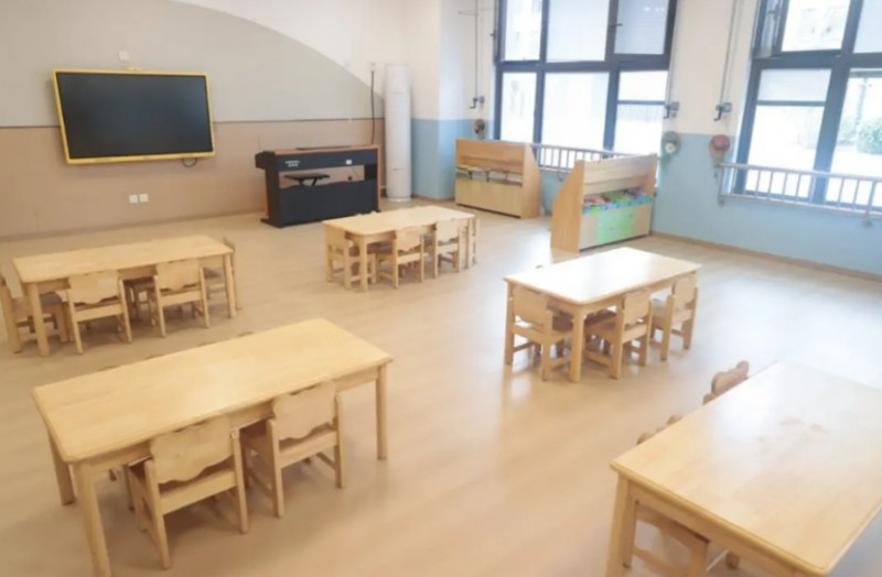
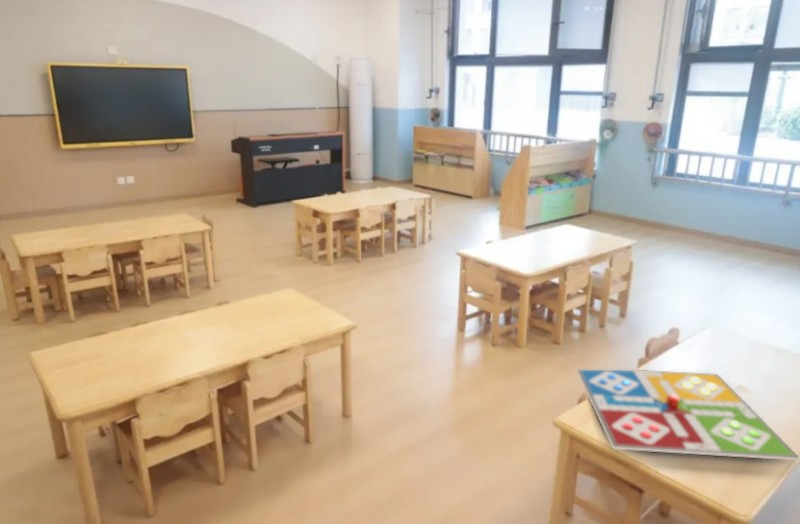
+ gameboard [577,369,800,462]
